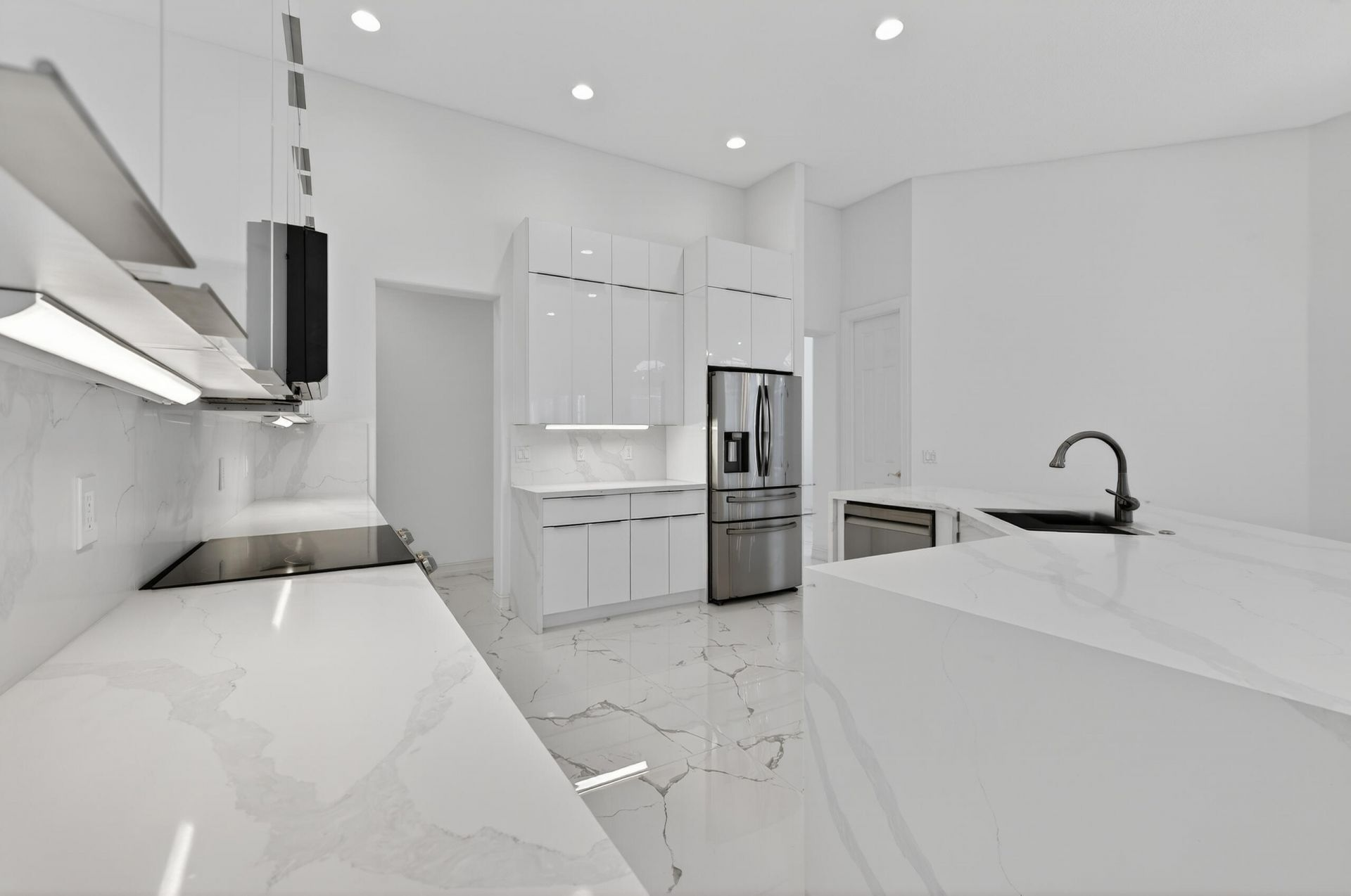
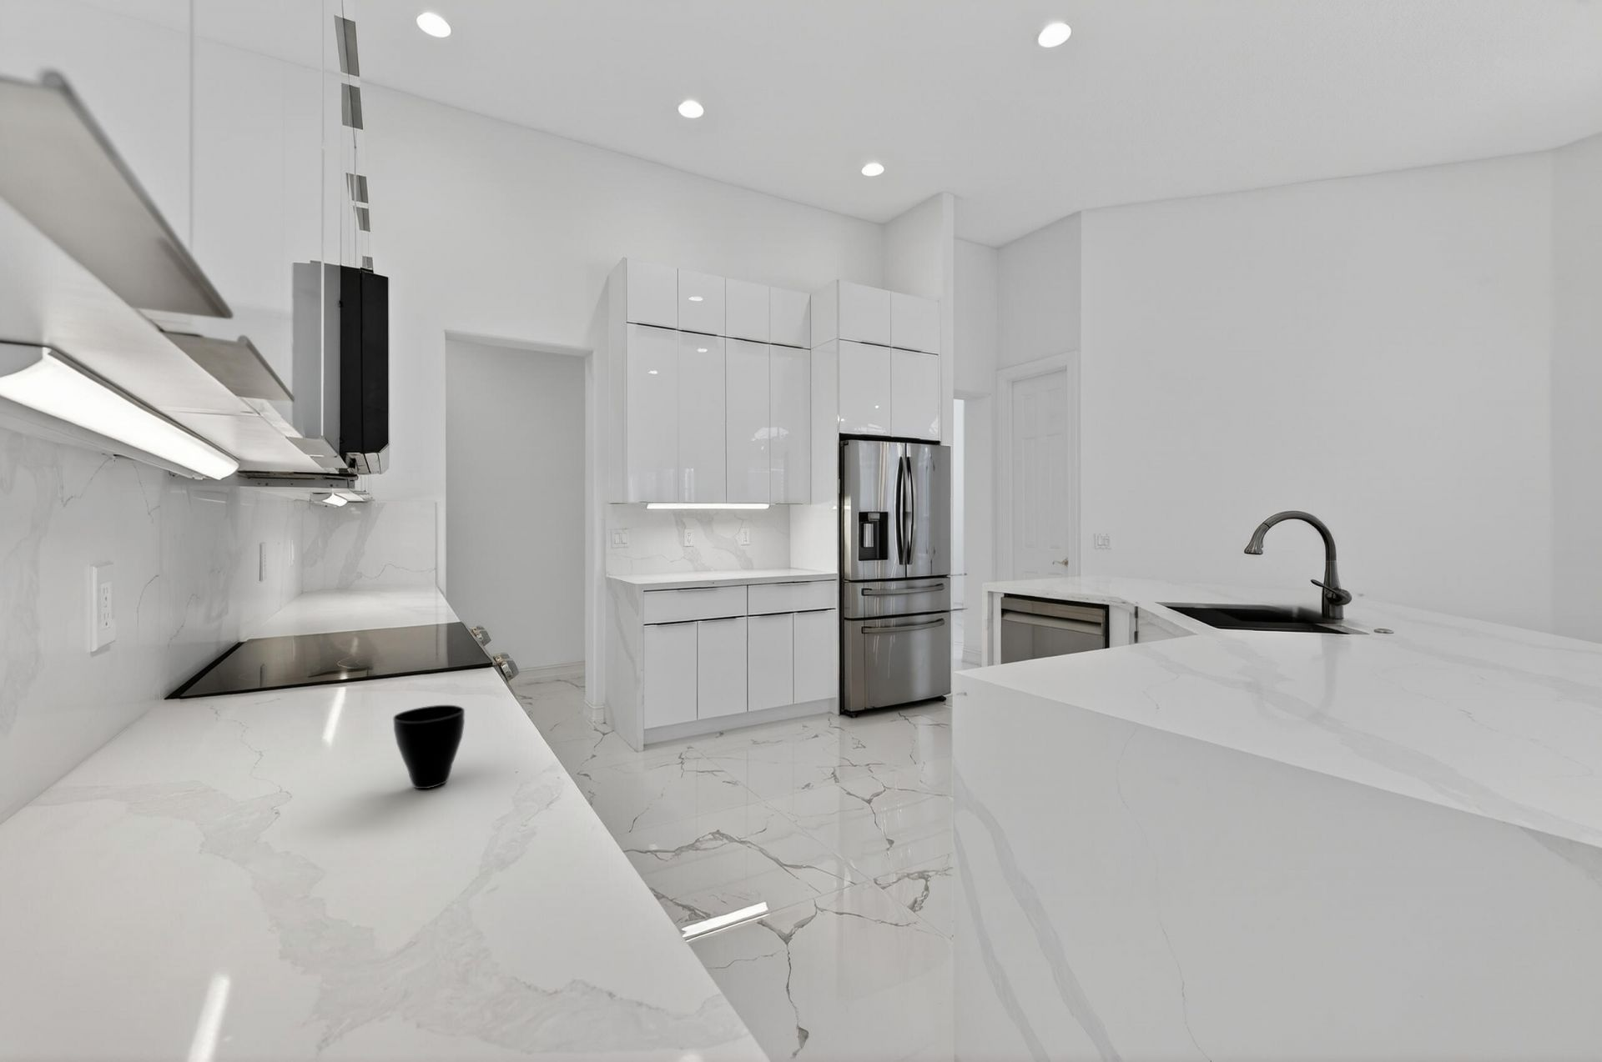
+ cup [392,704,466,789]
